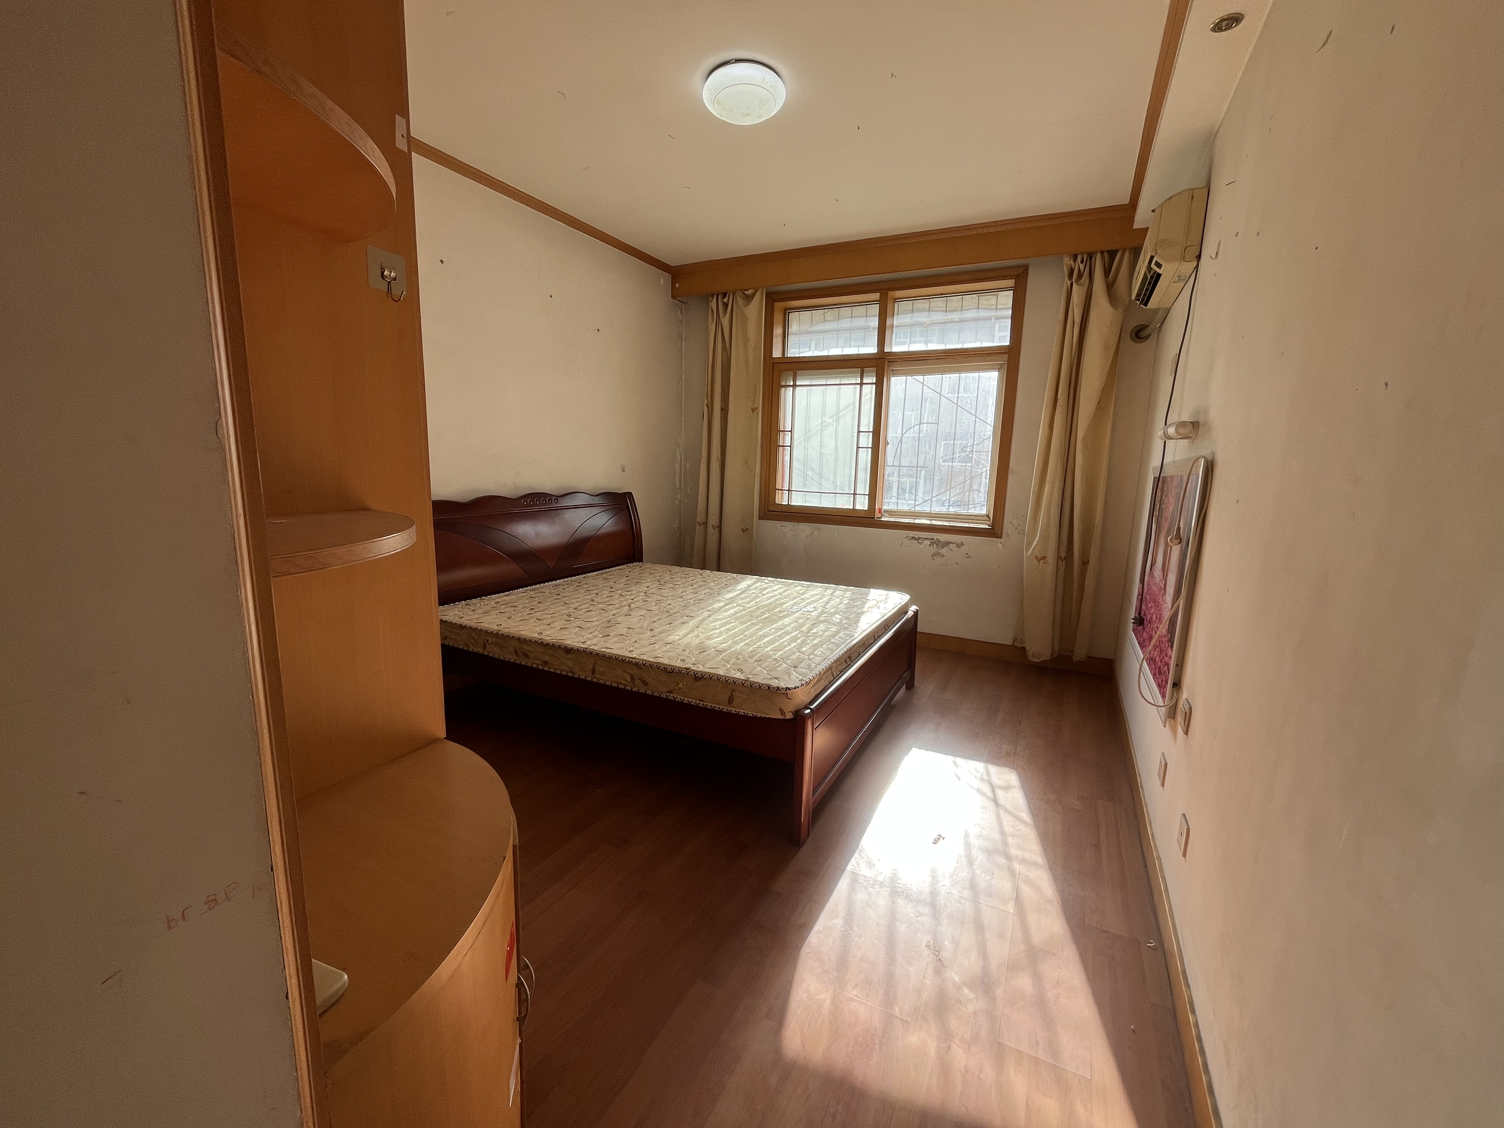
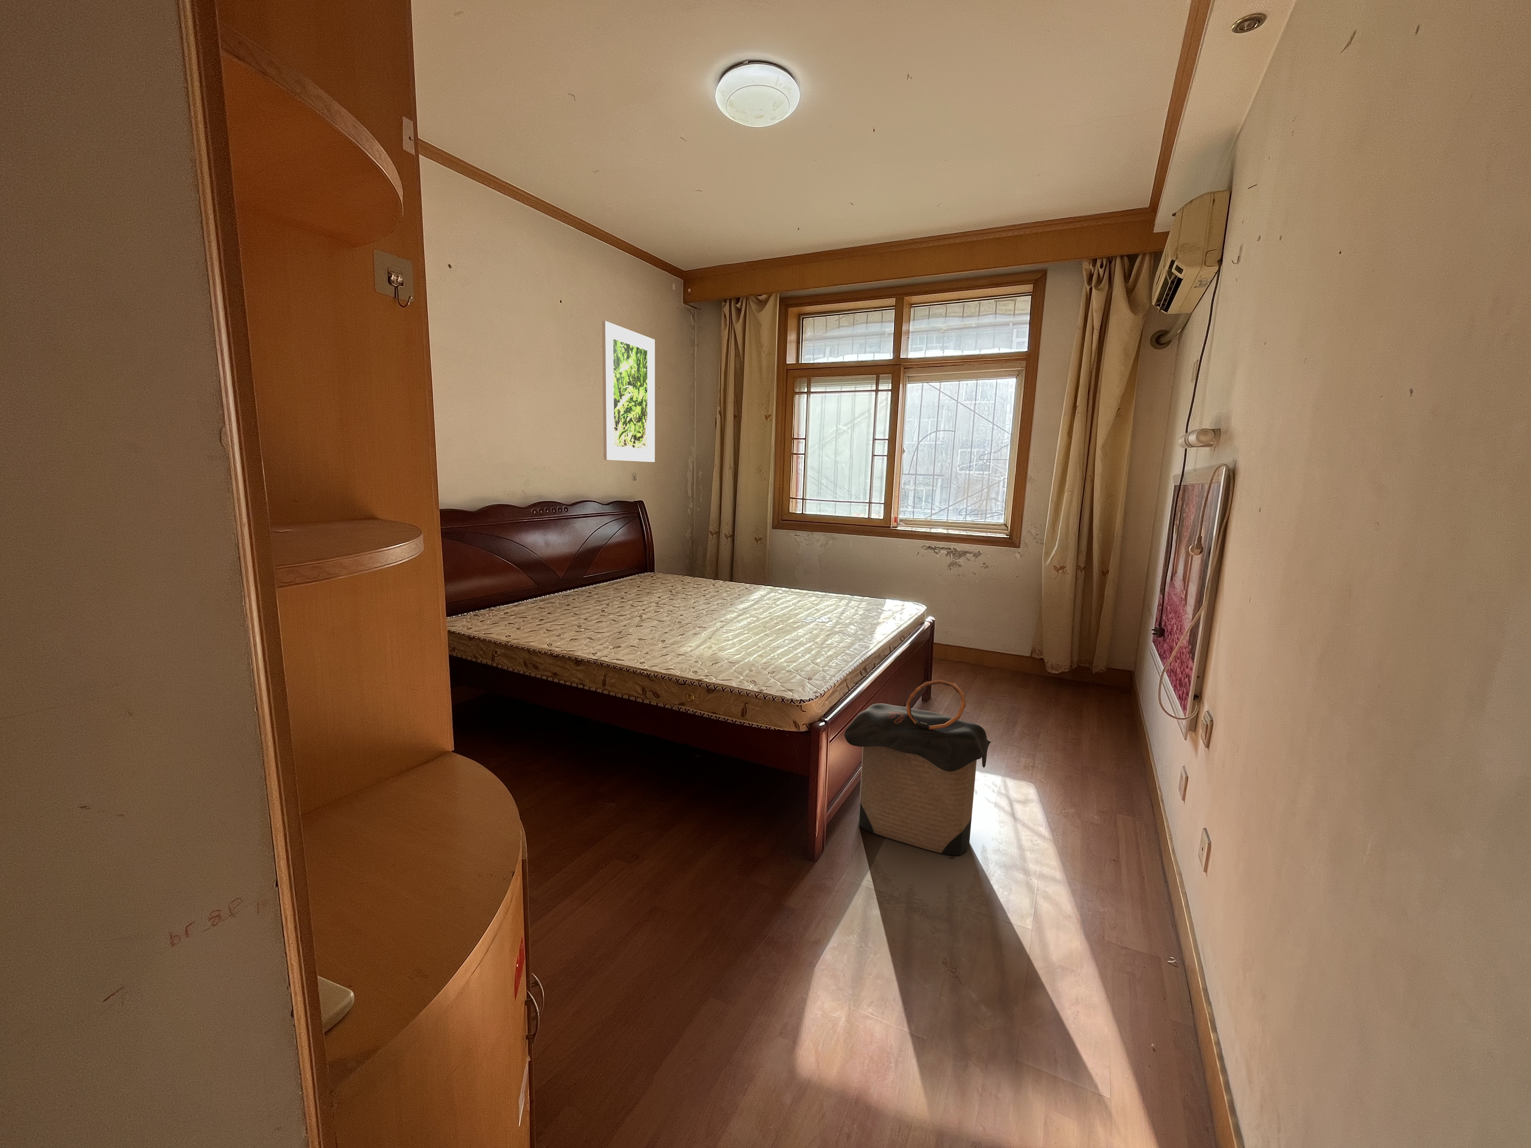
+ laundry hamper [844,679,991,856]
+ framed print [602,321,656,462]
